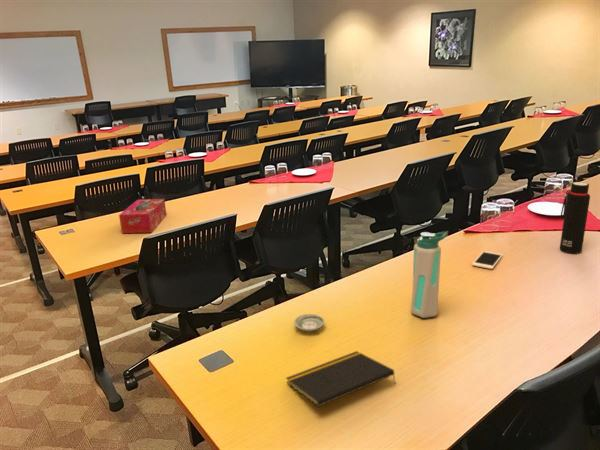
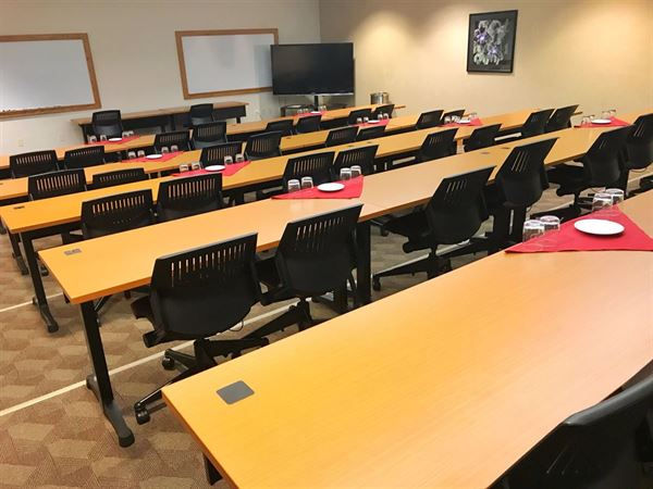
- water bottle [559,181,591,254]
- cell phone [471,250,504,270]
- tissue box [118,198,168,234]
- saucer [293,313,325,333]
- water bottle [410,231,448,319]
- notepad [285,350,396,408]
